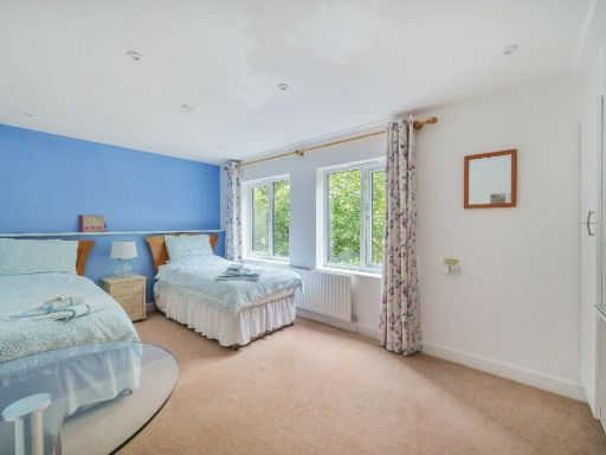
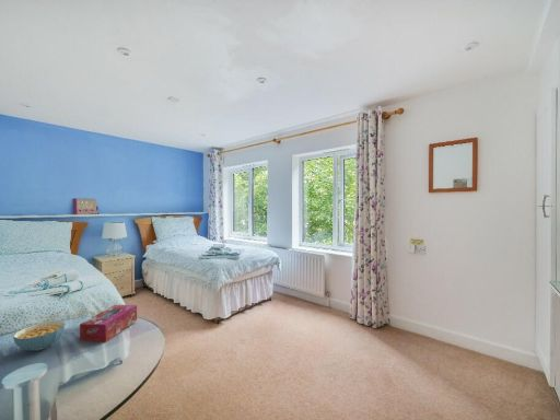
+ tissue box [79,304,138,343]
+ cereal bowl [12,320,66,352]
